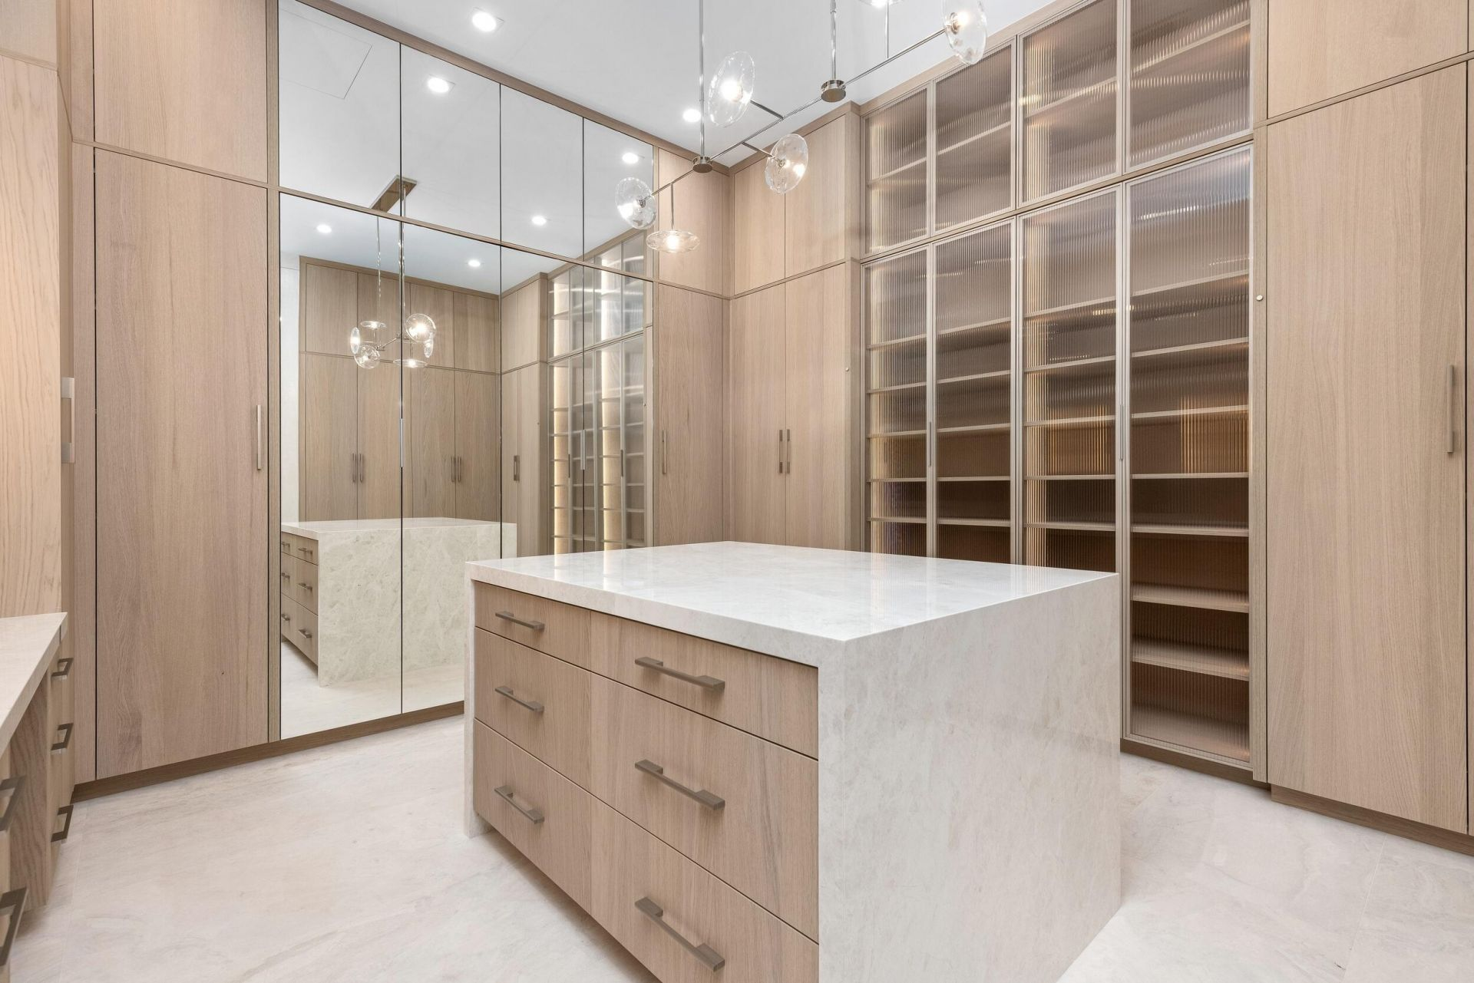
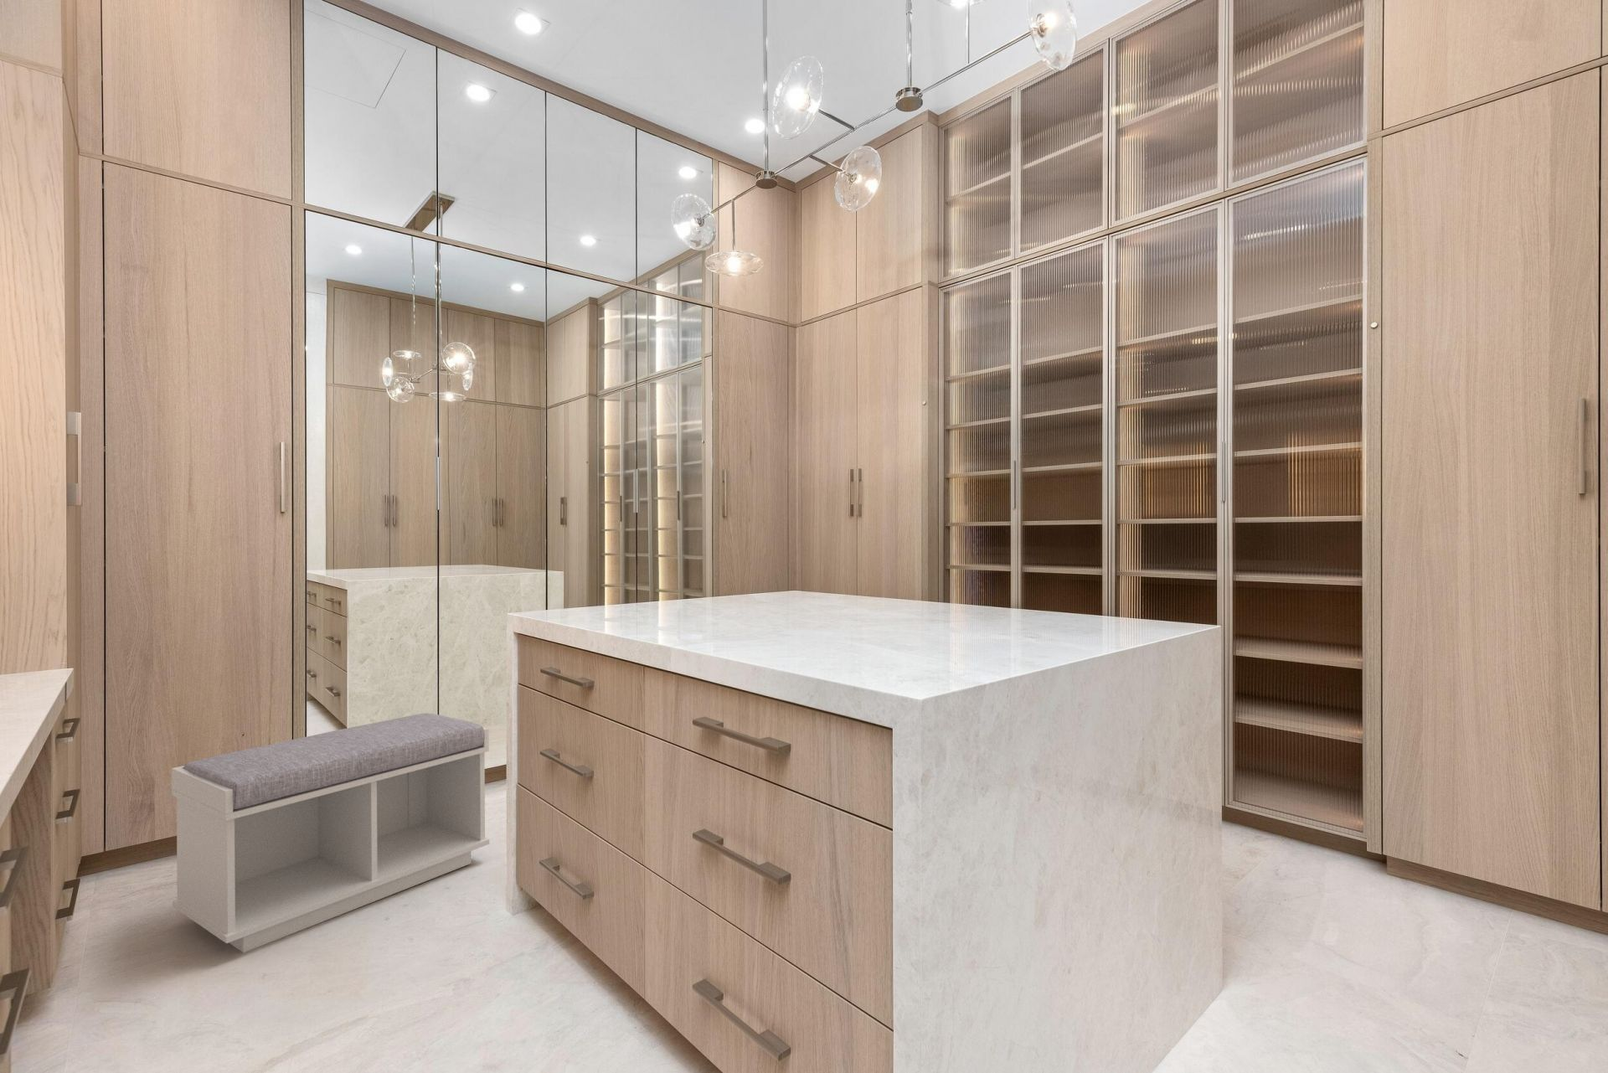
+ bench [171,713,490,953]
